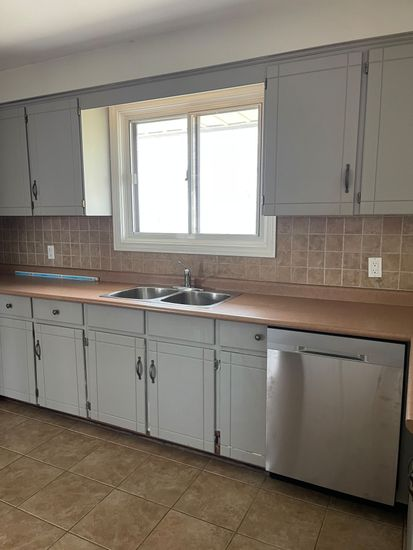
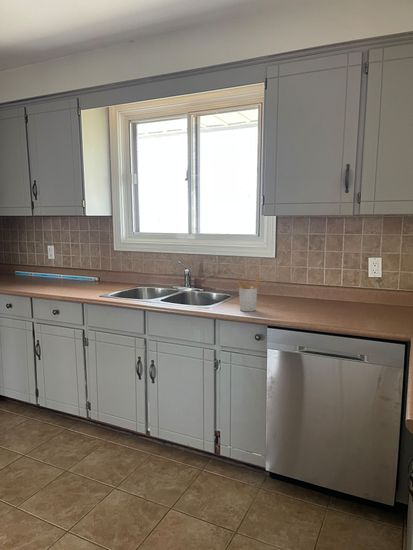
+ utensil holder [235,276,261,312]
